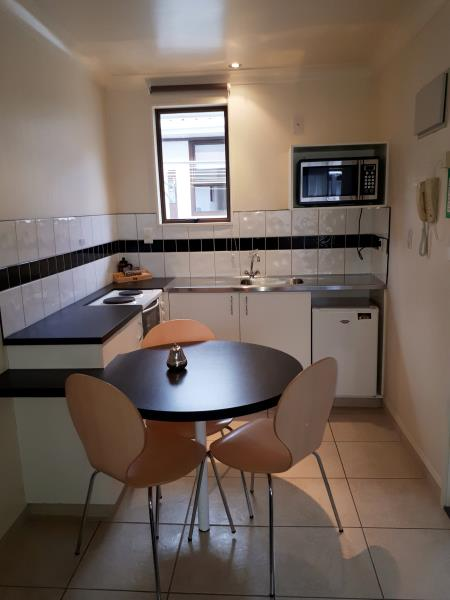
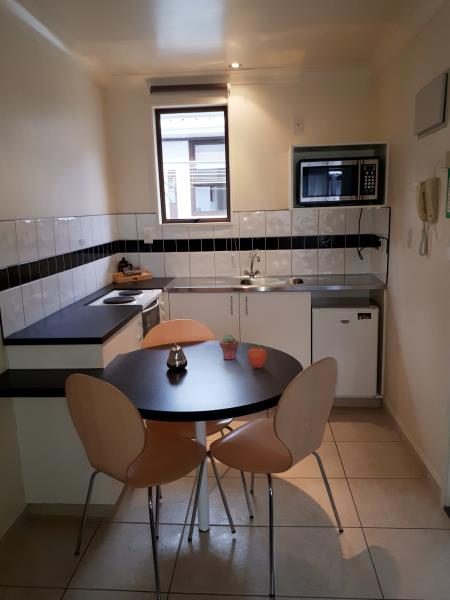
+ apple [247,345,268,369]
+ potted succulent [219,333,240,361]
